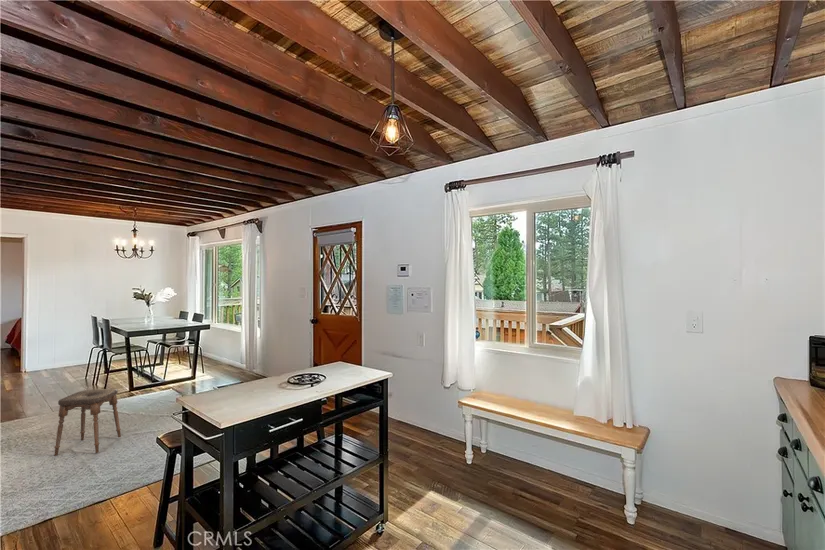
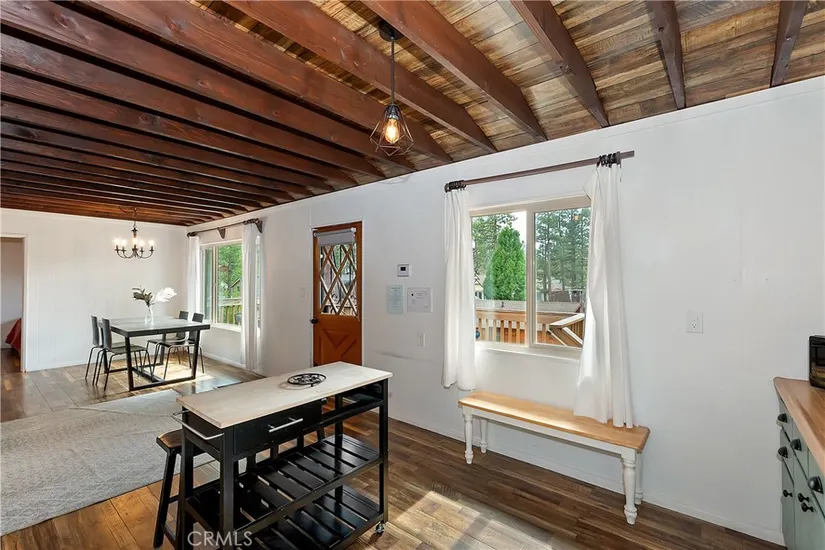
- stool [53,388,122,457]
